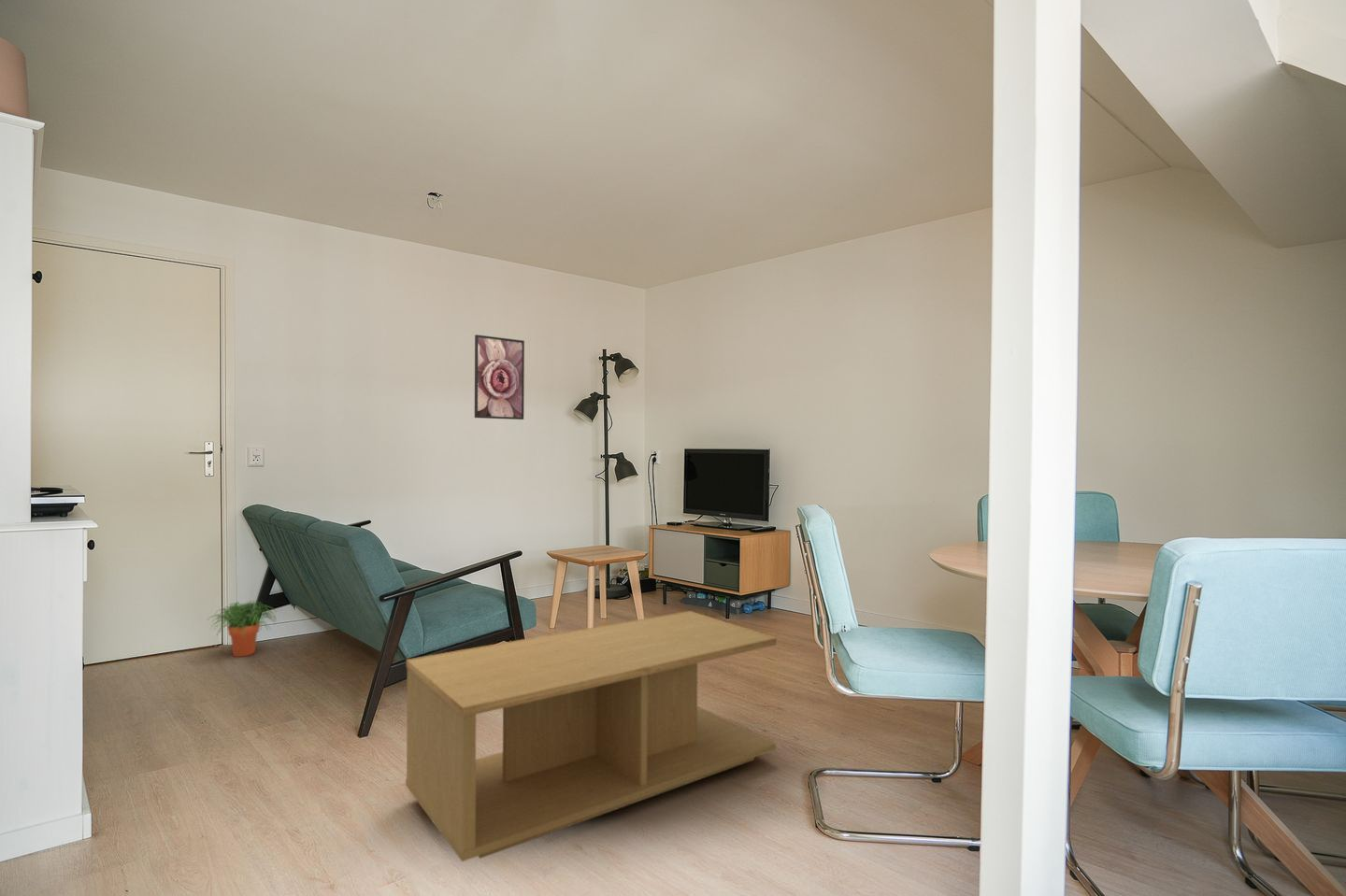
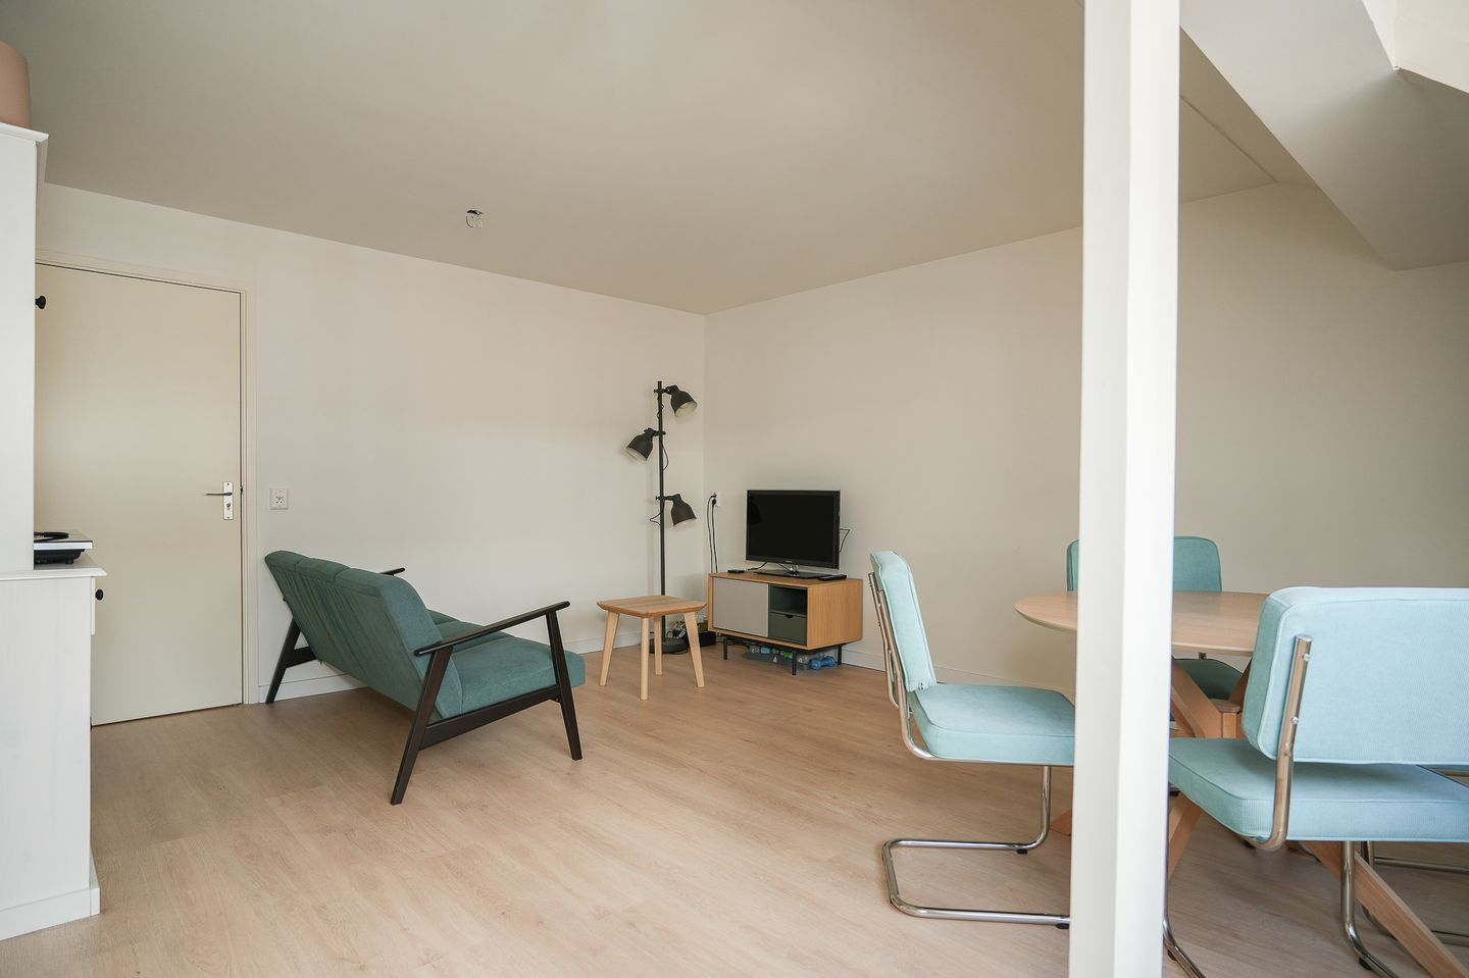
- coffee table [405,610,778,862]
- potted plant [208,599,278,658]
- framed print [474,334,525,420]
